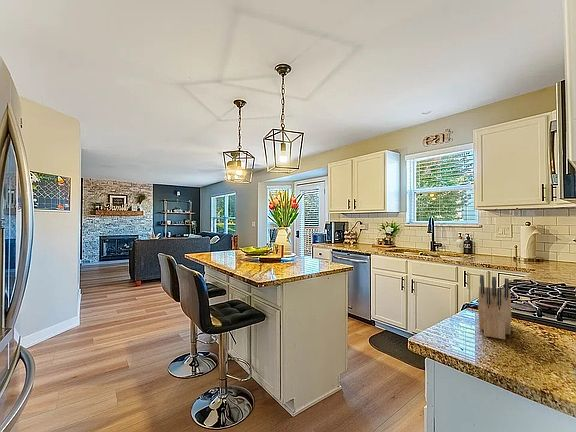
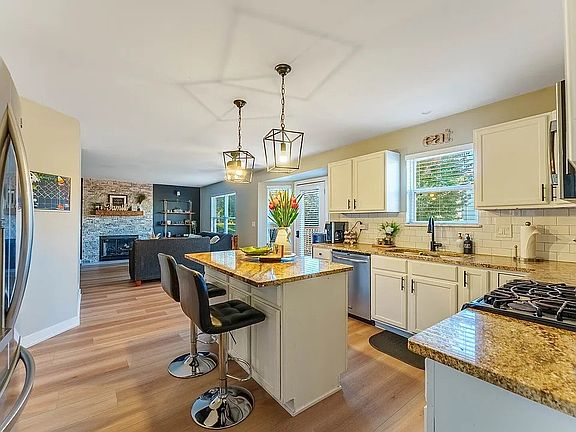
- knife block [477,274,512,341]
